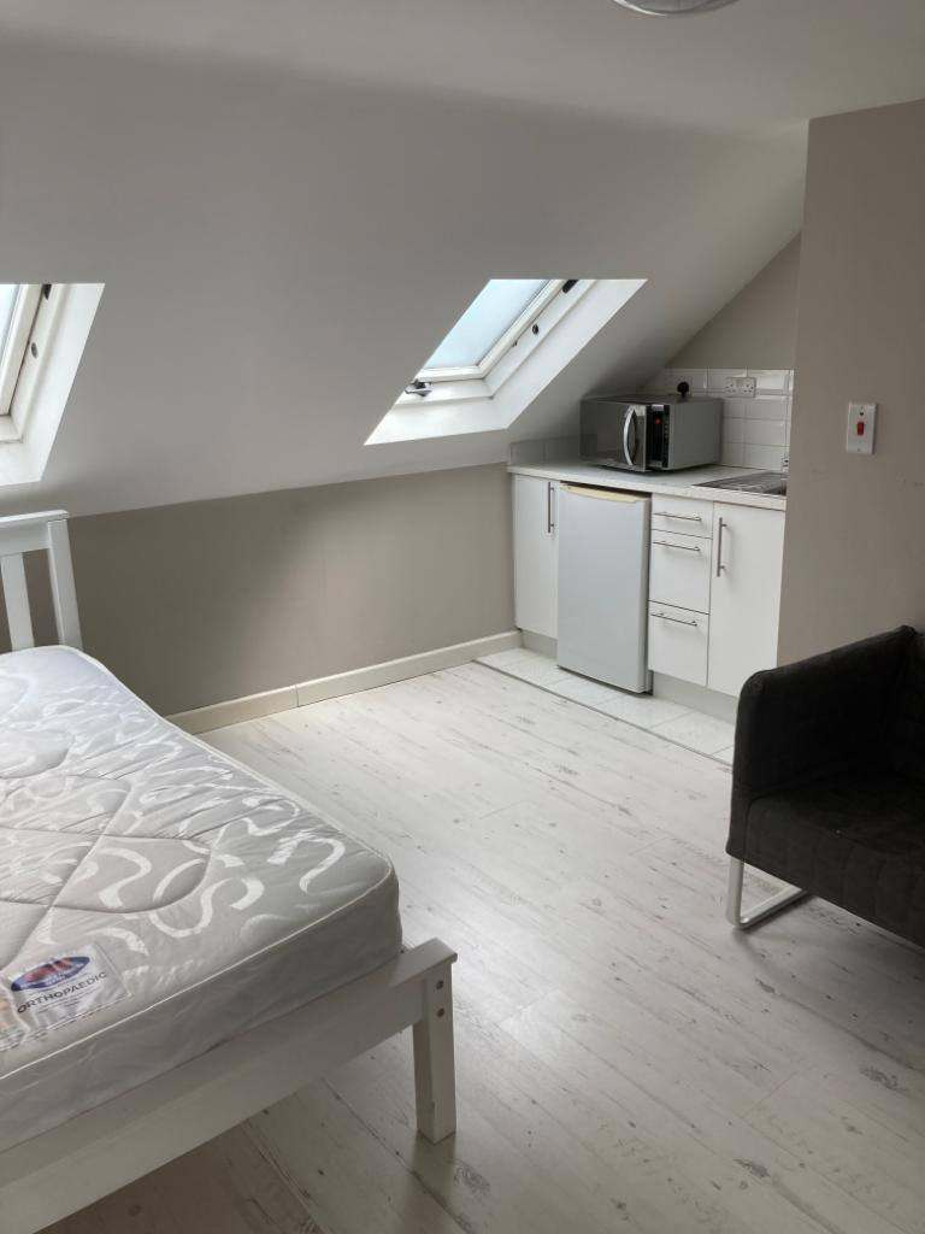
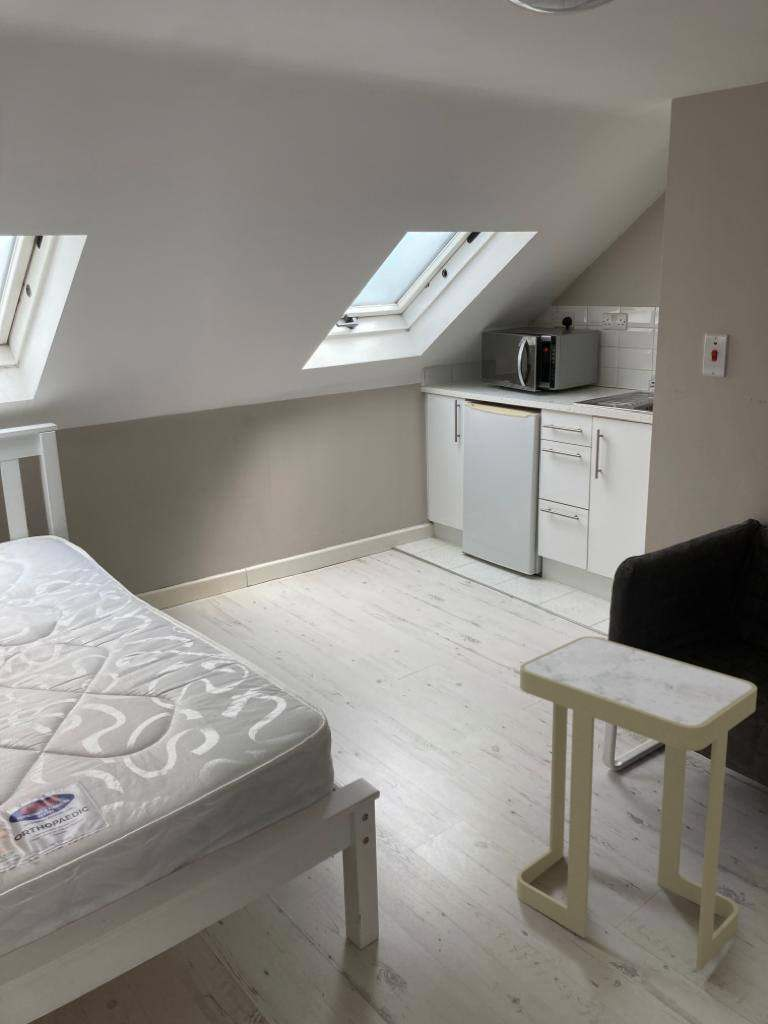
+ side table [516,635,758,972]
